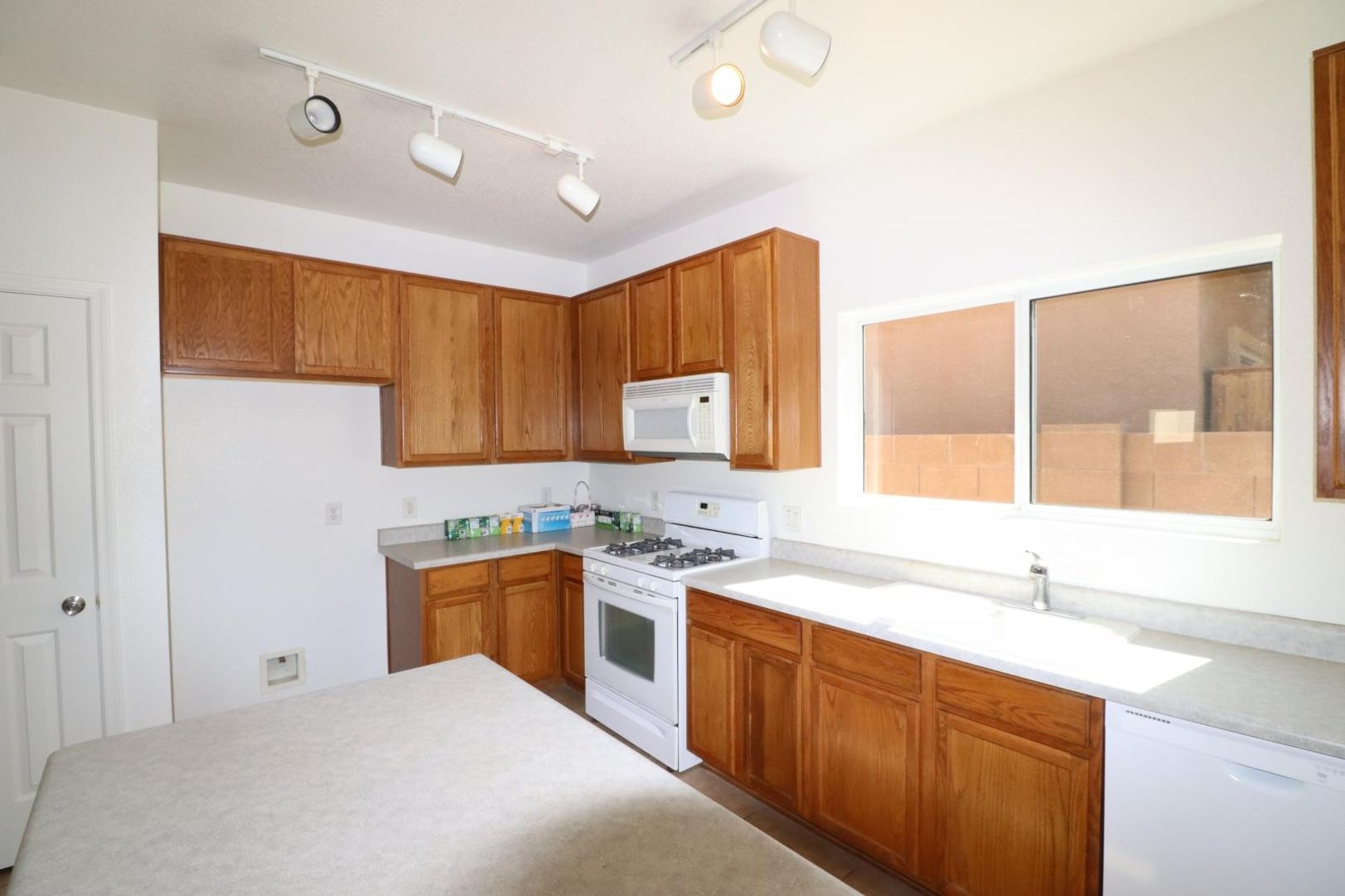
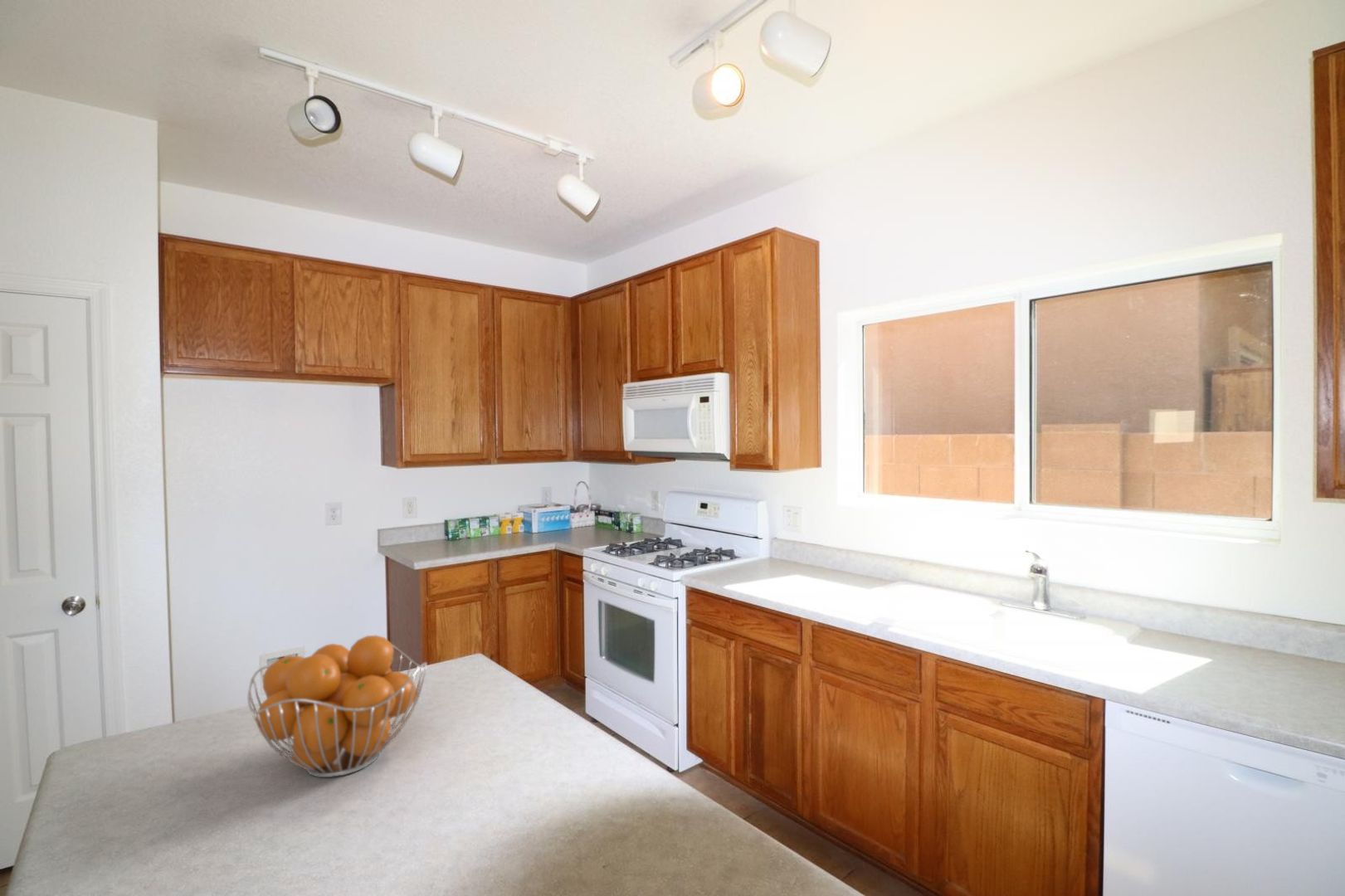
+ fruit basket [246,635,428,778]
